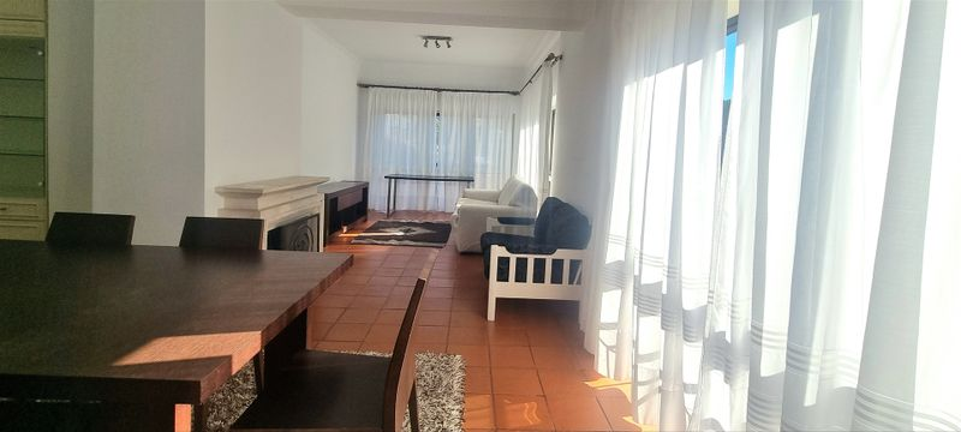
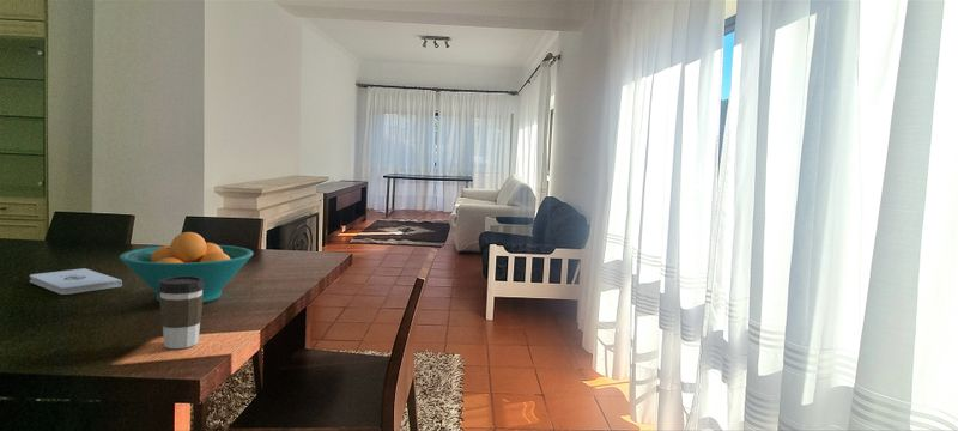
+ fruit bowl [119,231,255,304]
+ notepad [29,267,123,296]
+ coffee cup [158,275,205,350]
